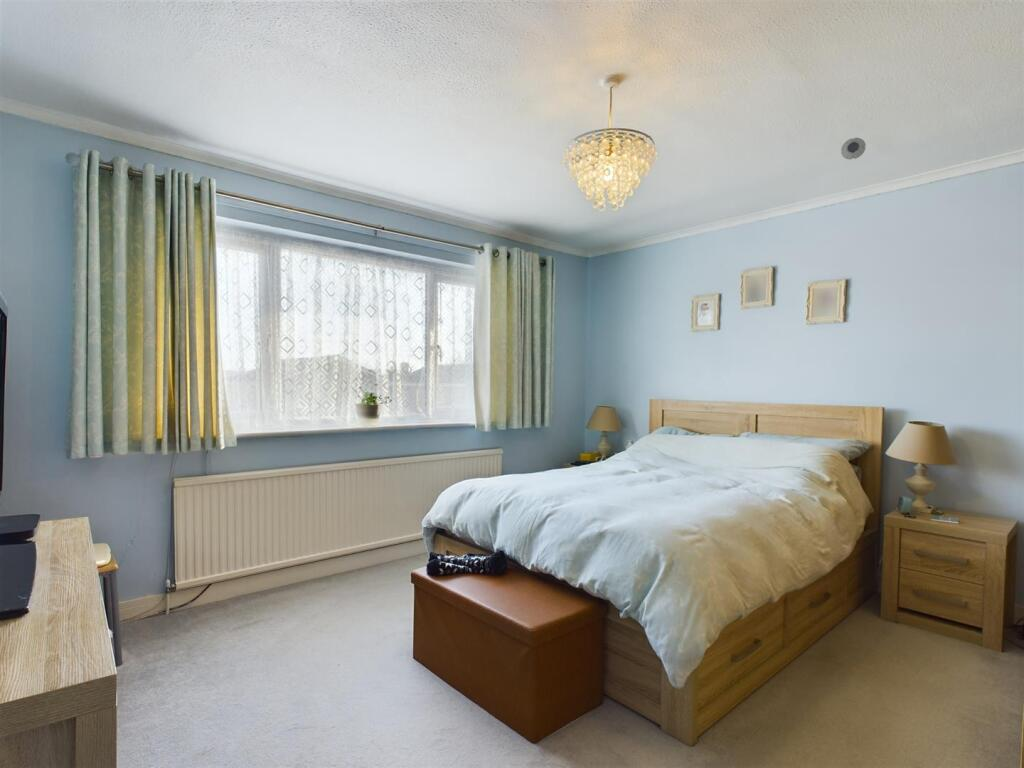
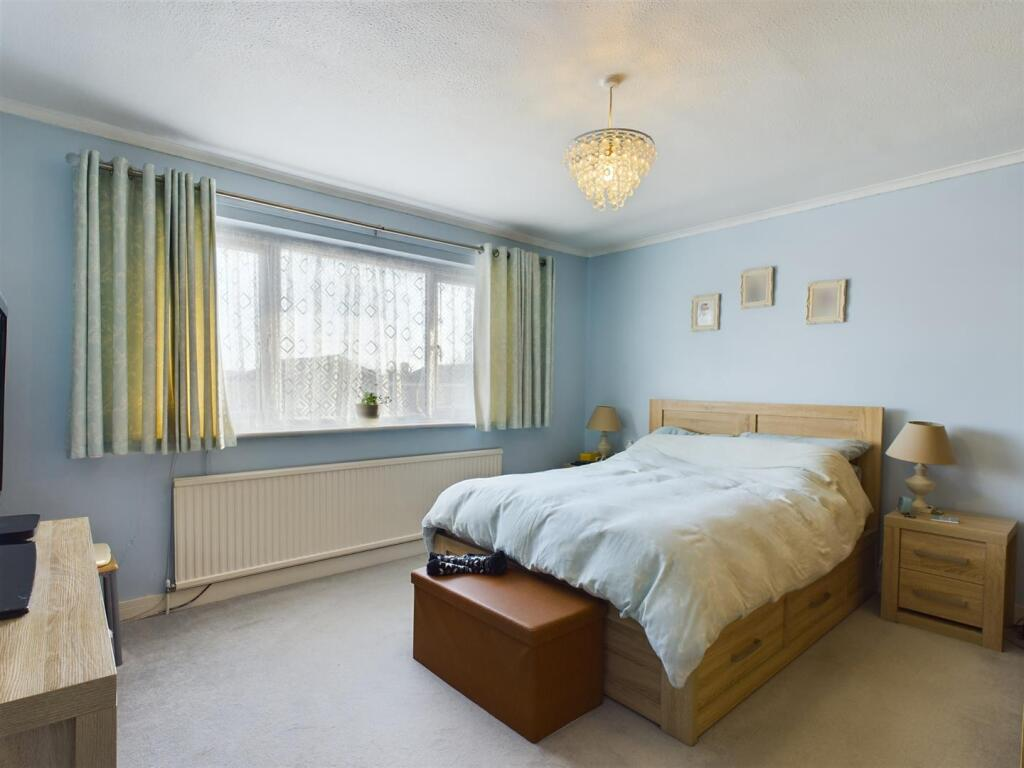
- smoke detector [840,137,867,161]
